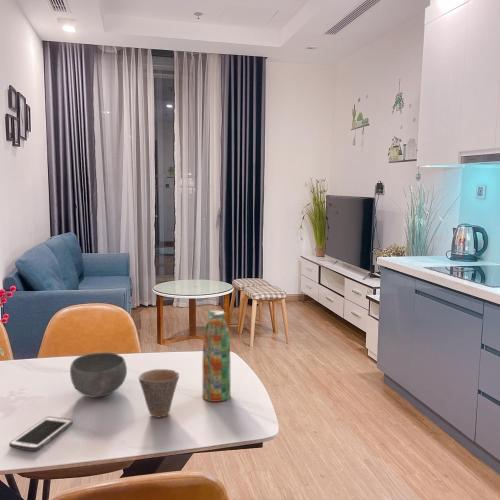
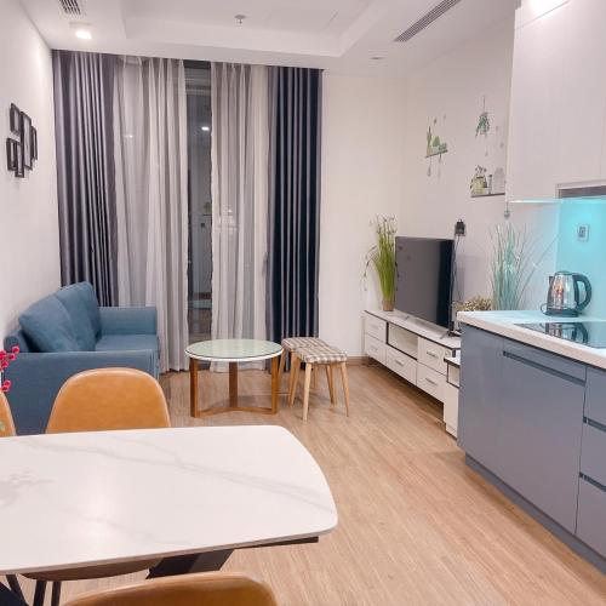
- cup [138,368,180,418]
- water bottle [202,310,231,403]
- bowl [69,352,128,399]
- cell phone [8,416,73,452]
